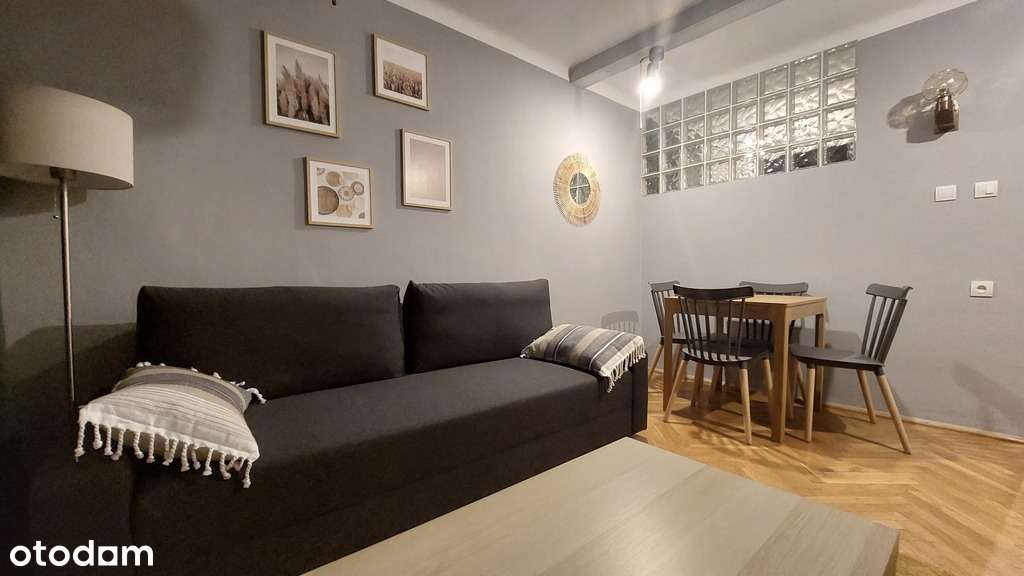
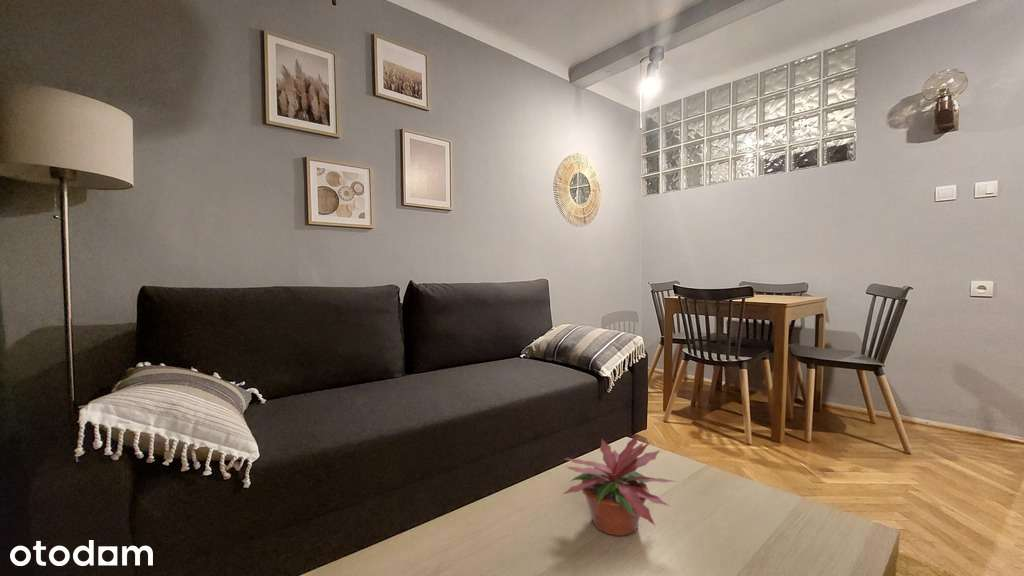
+ potted plant [560,431,677,537]
